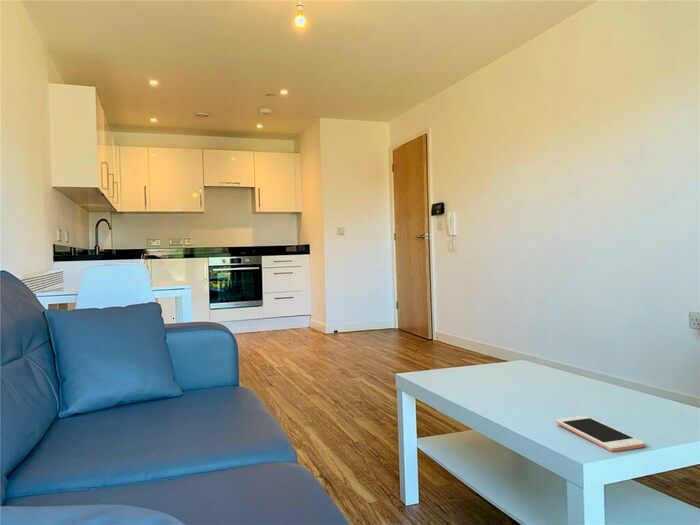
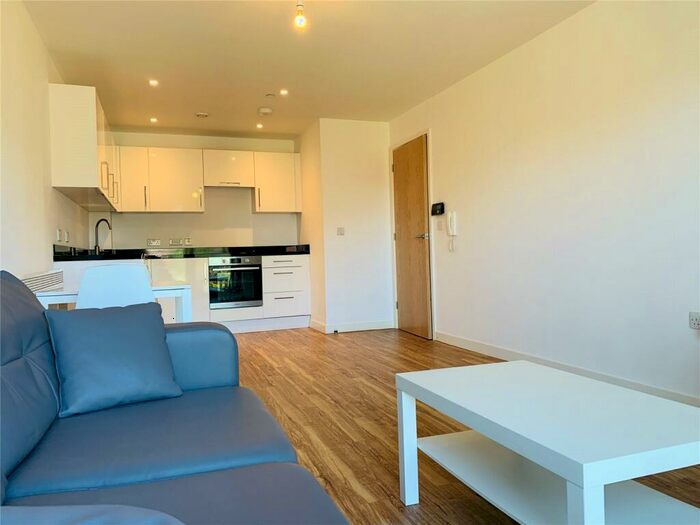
- cell phone [555,415,646,453]
